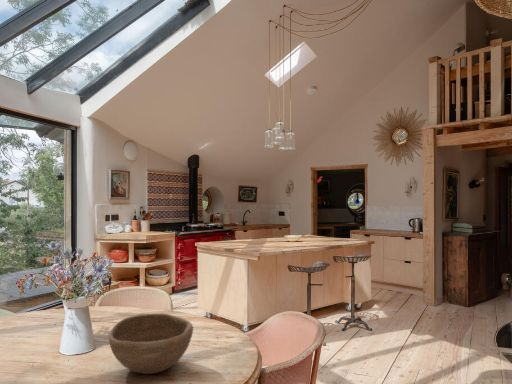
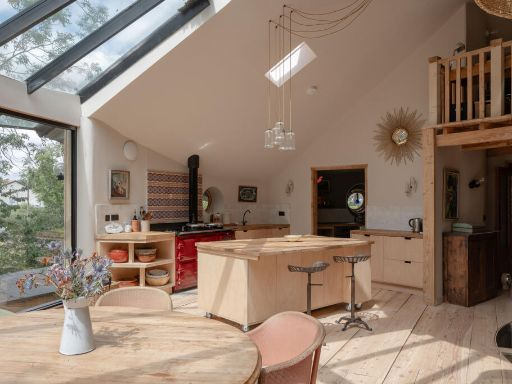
- bowl [107,313,194,375]
